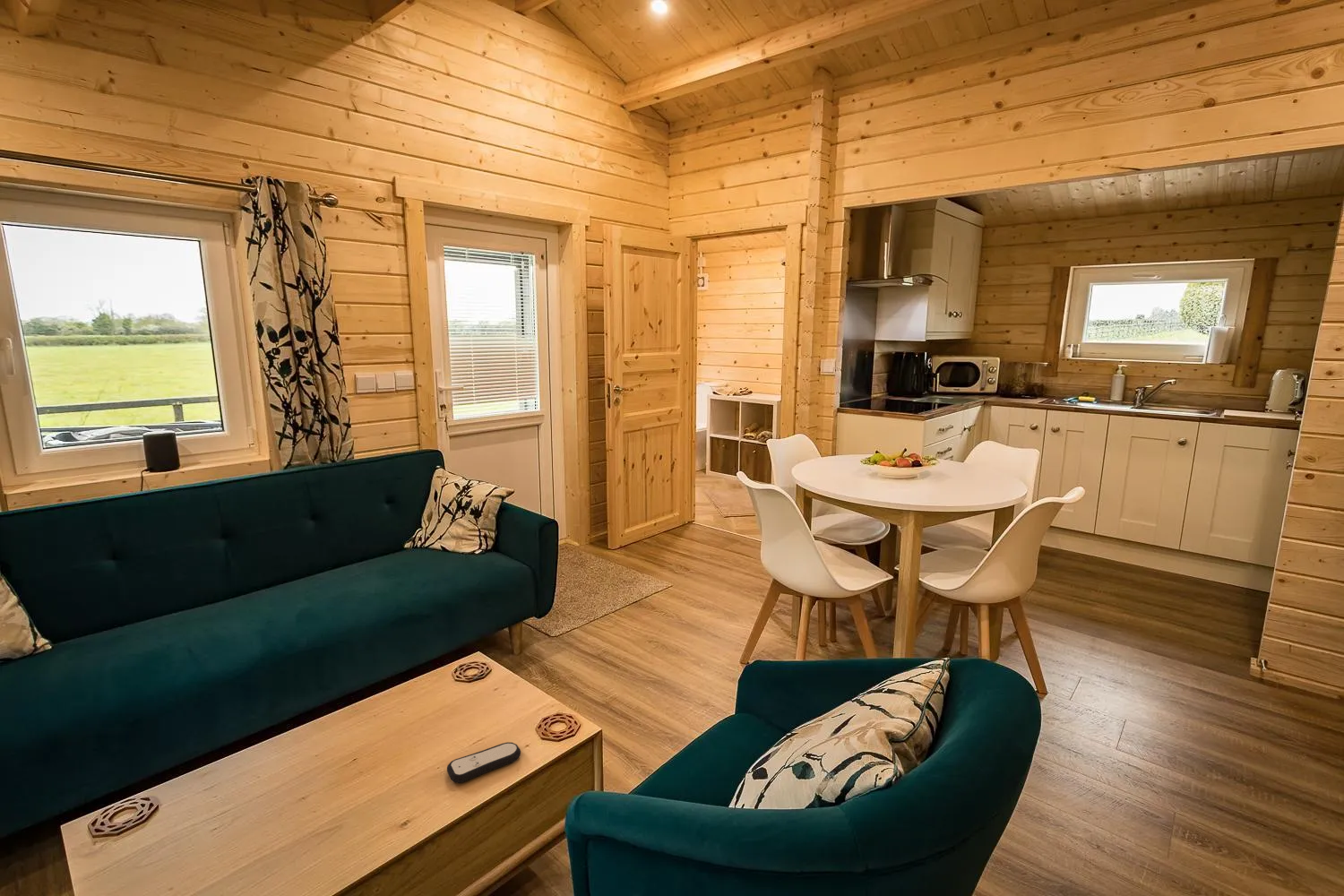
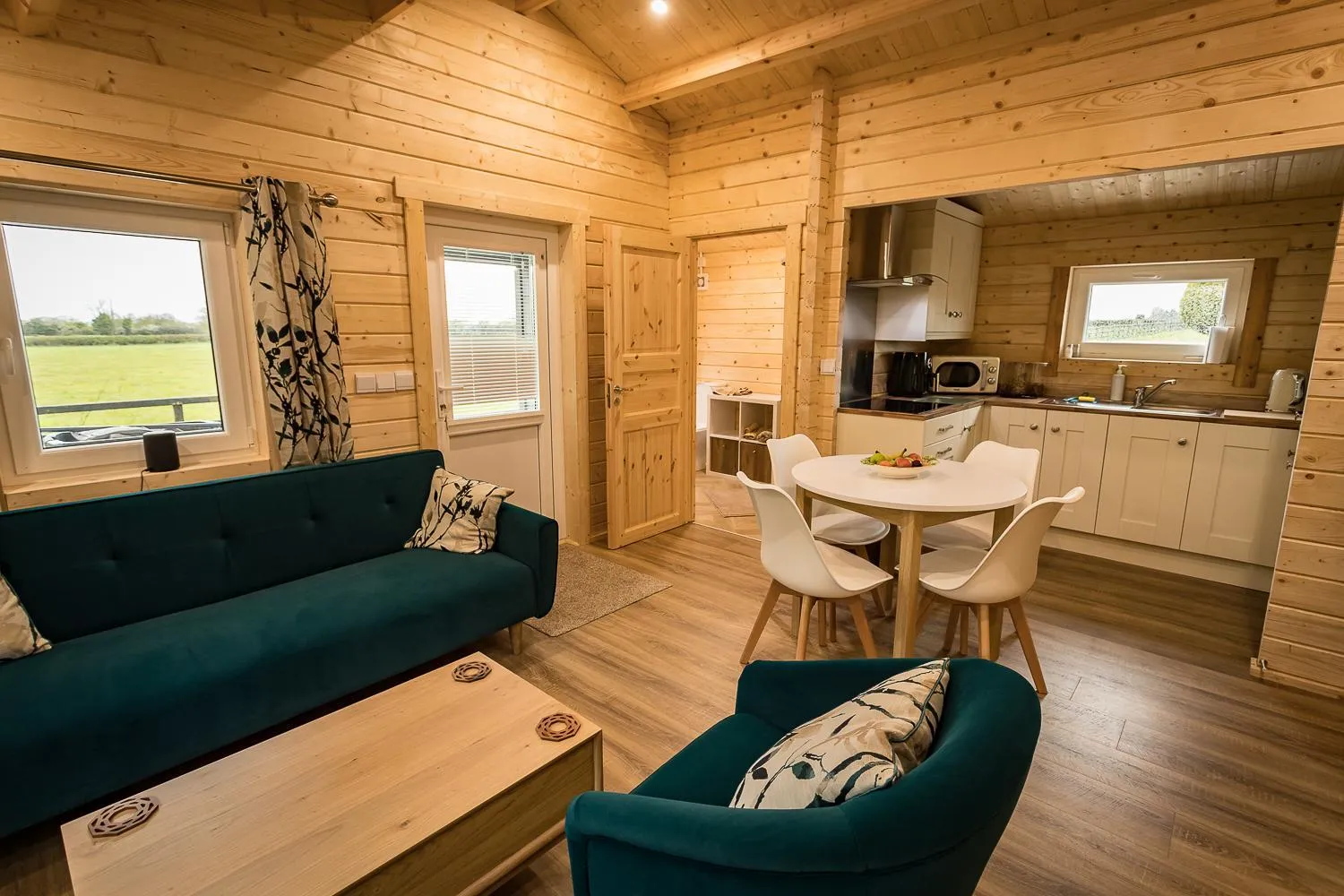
- remote control [446,741,521,784]
